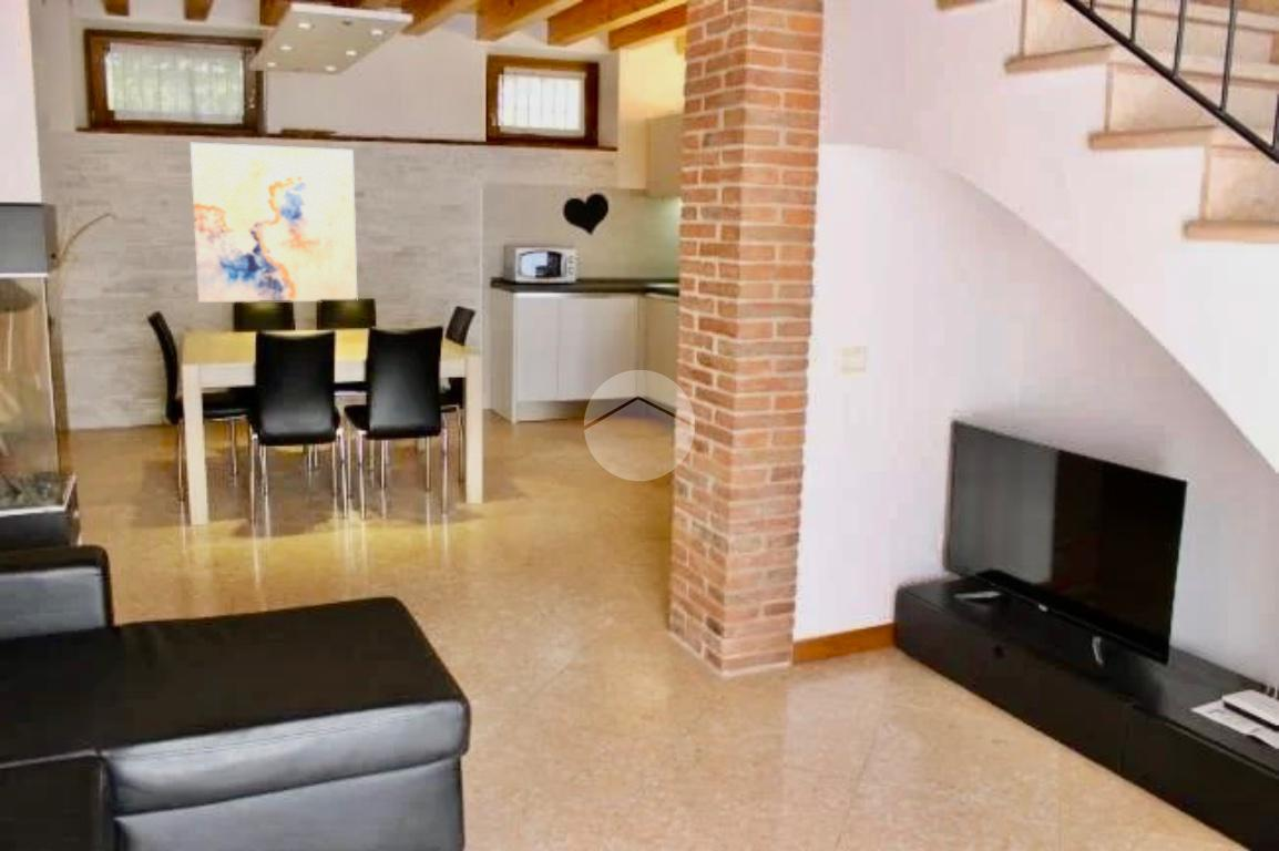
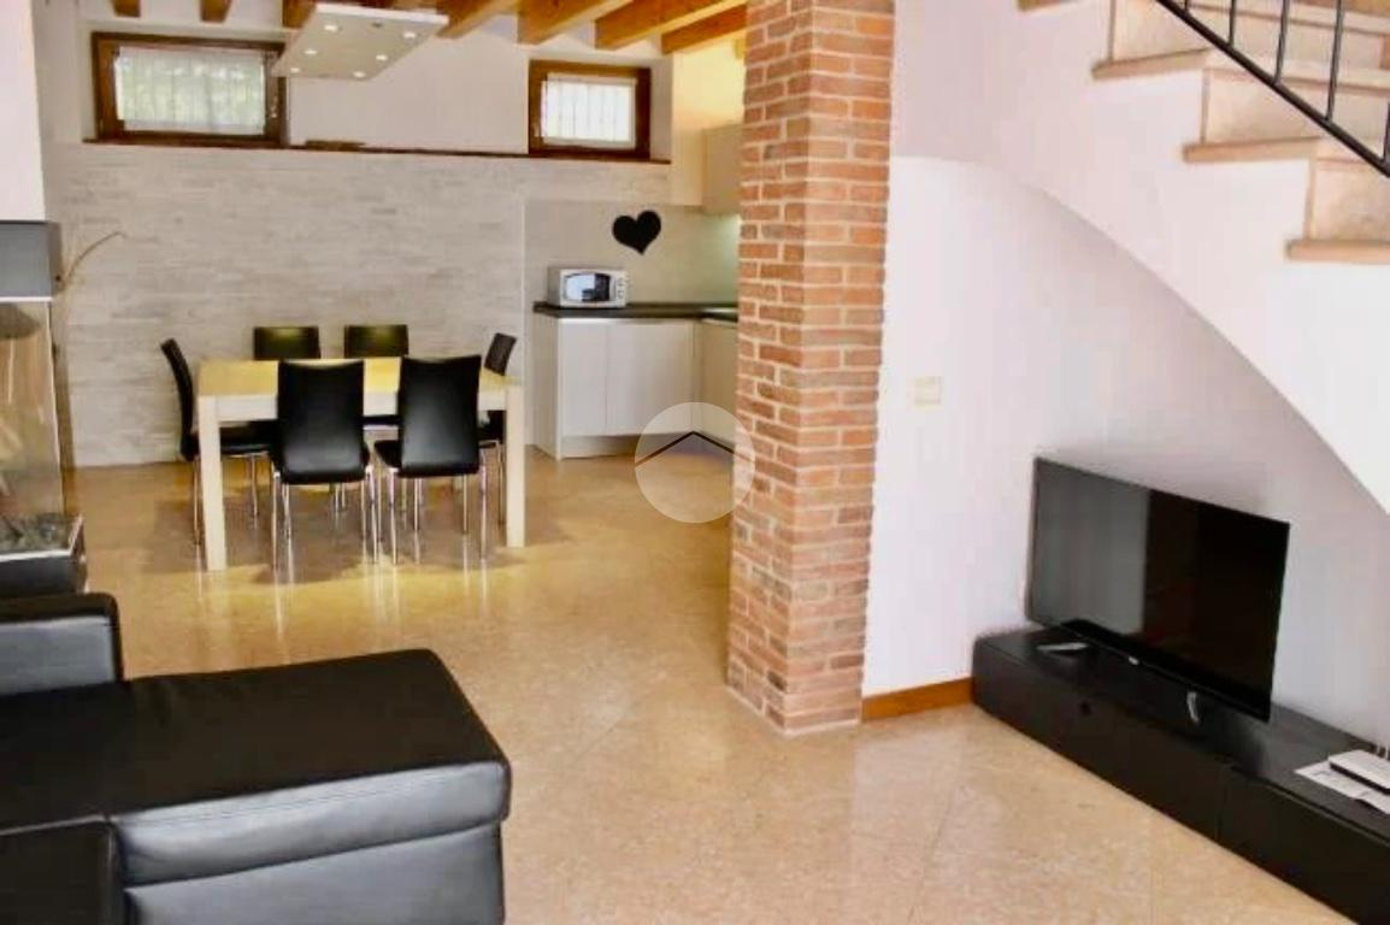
- wall art [190,142,358,304]
